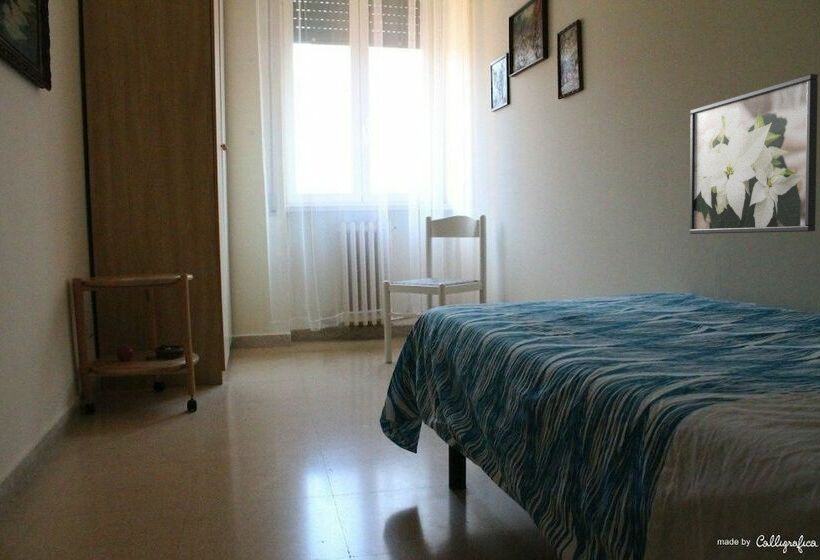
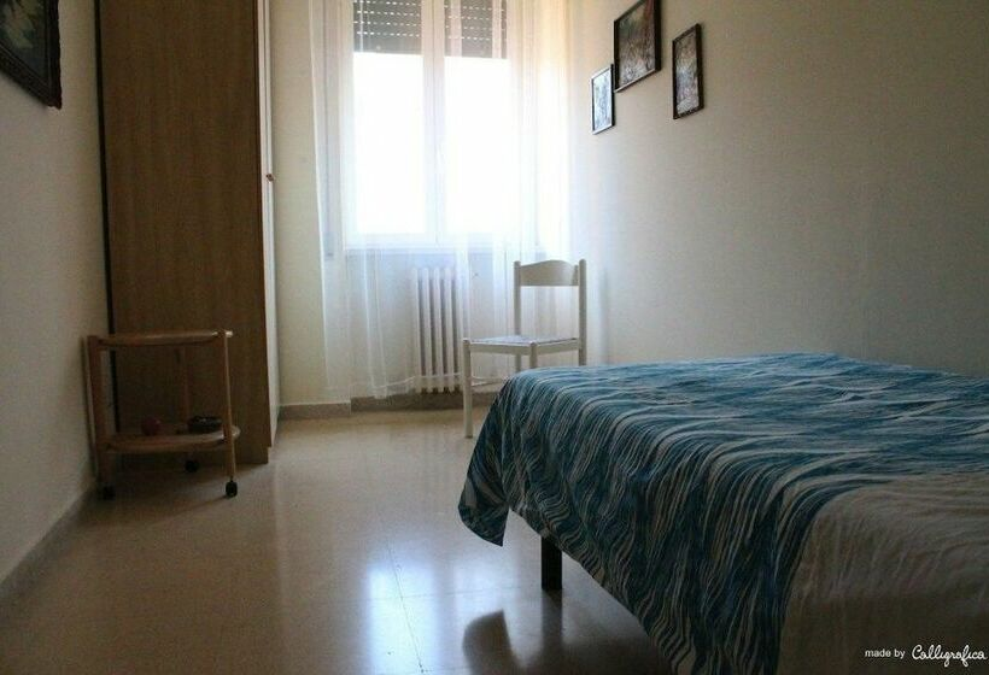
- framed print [689,73,819,235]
